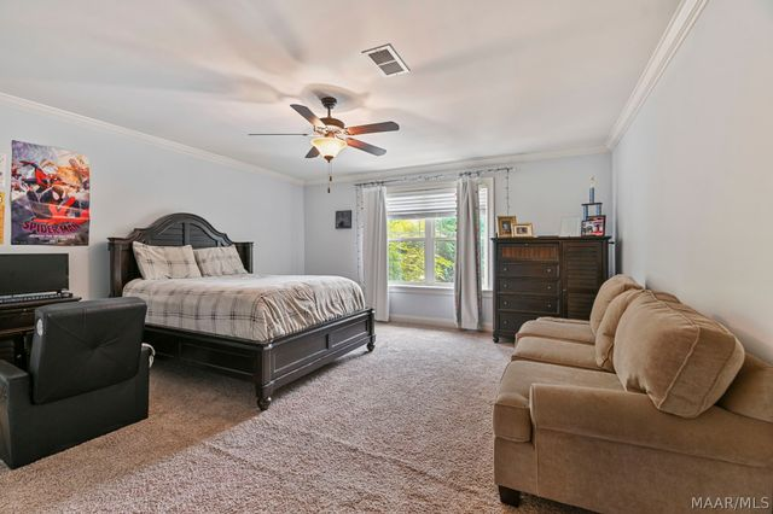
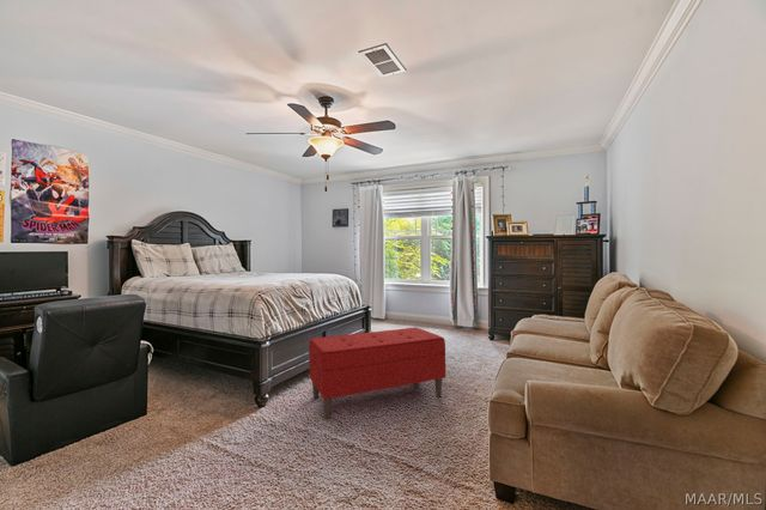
+ bench [308,327,446,420]
